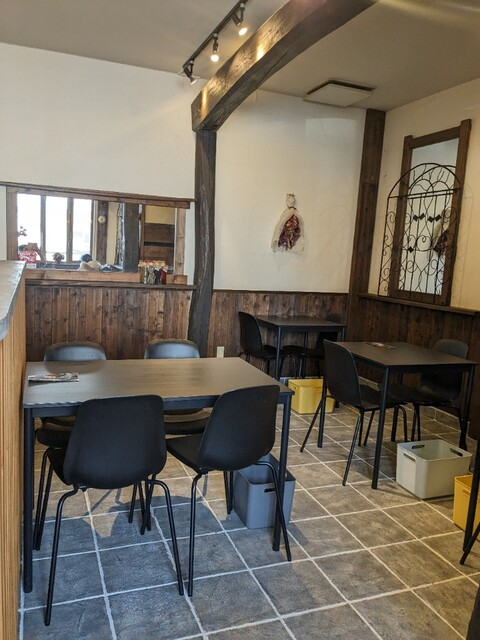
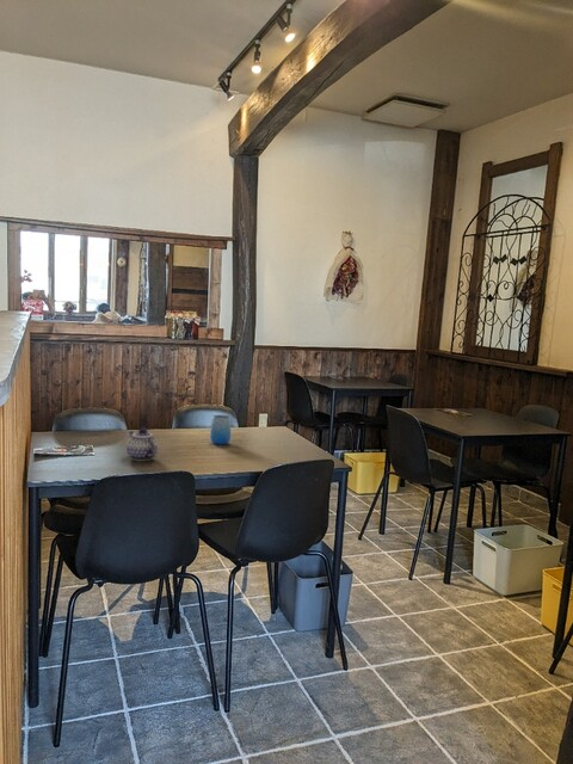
+ teapot [125,427,159,462]
+ cup [209,414,233,445]
